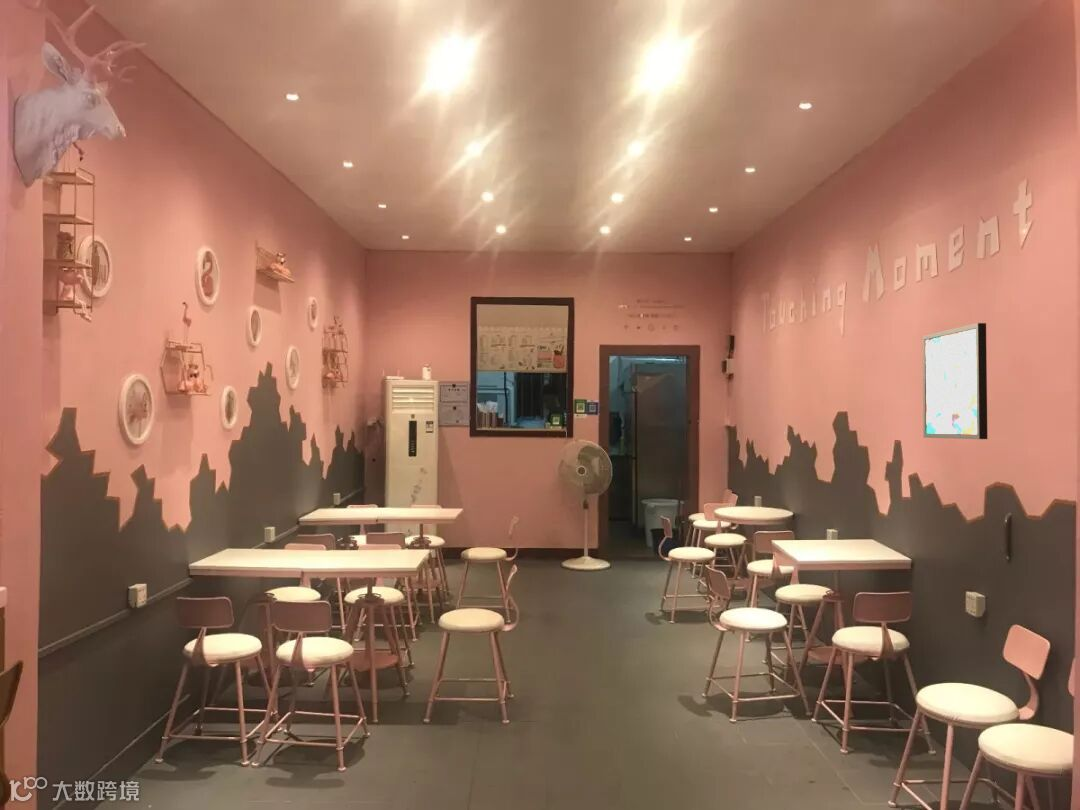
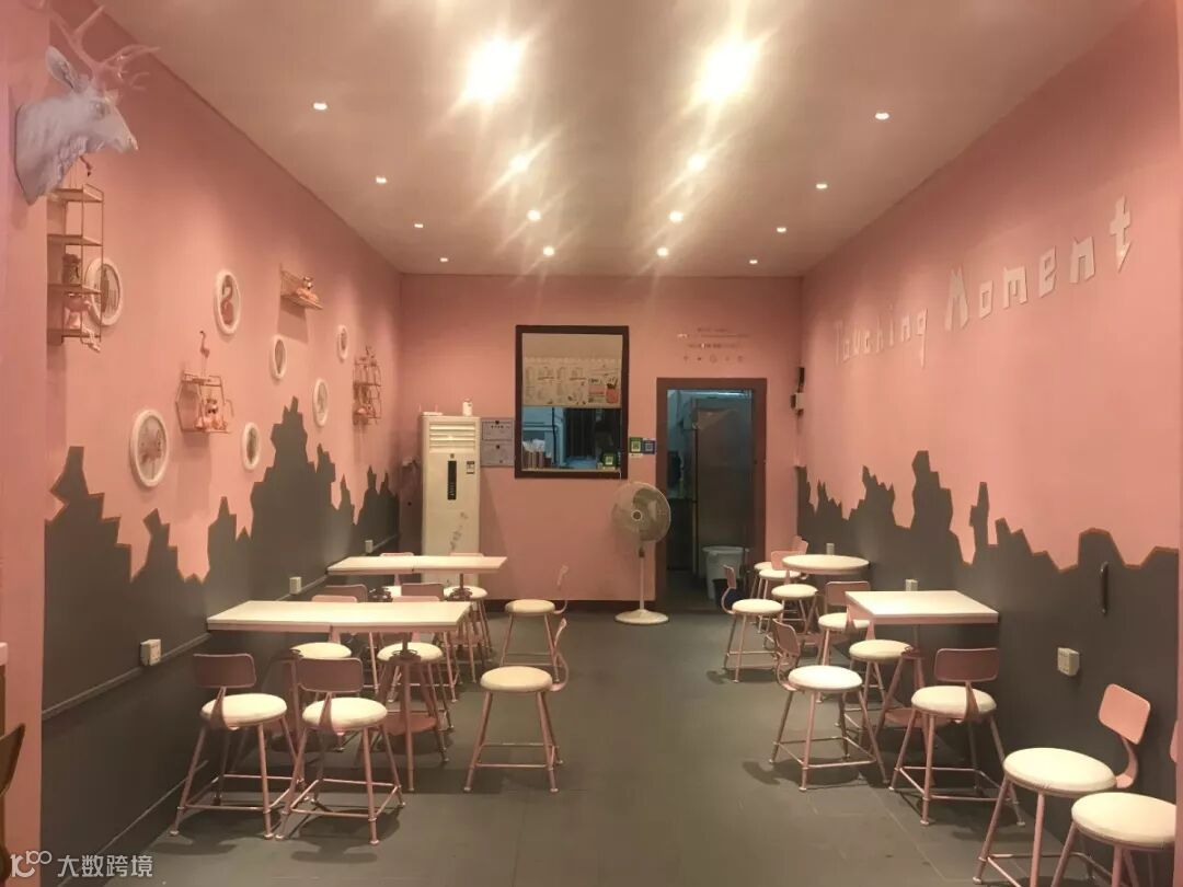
- wall art [922,322,988,440]
